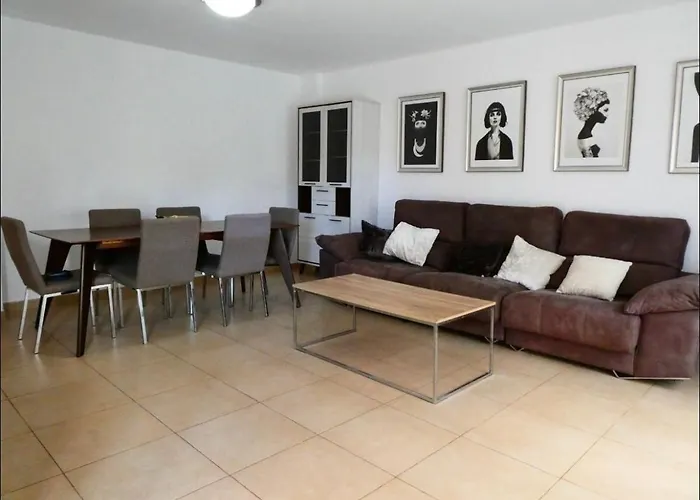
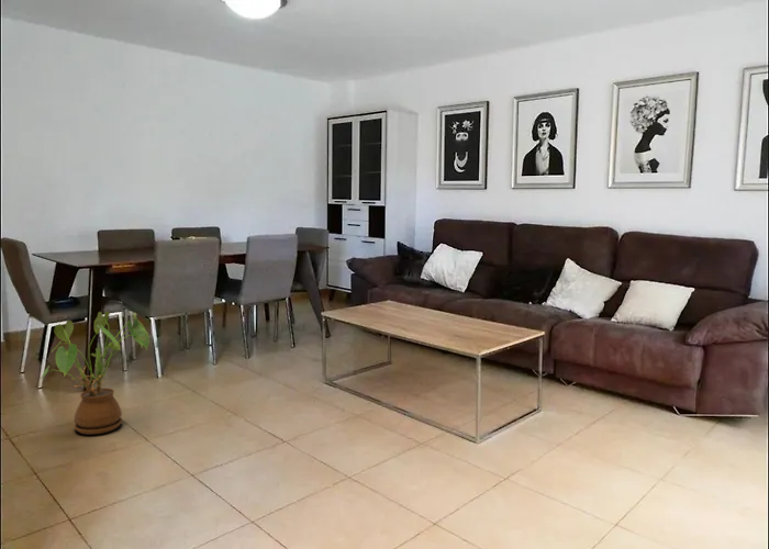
+ house plant [40,311,151,436]
